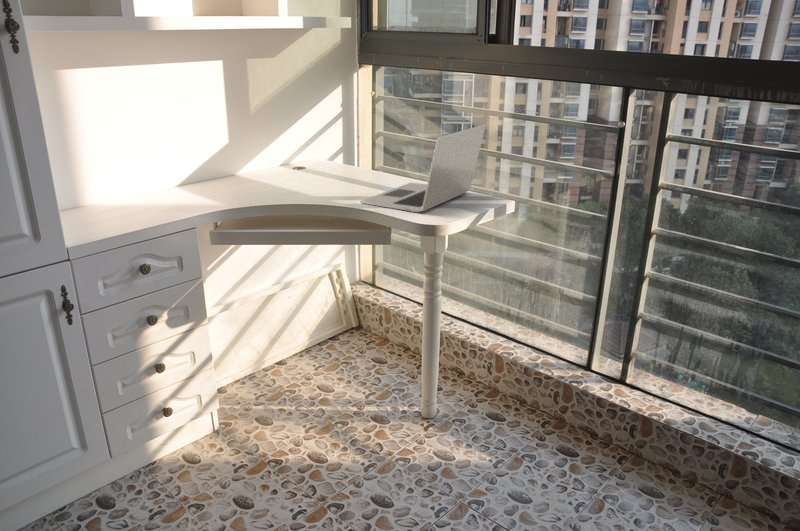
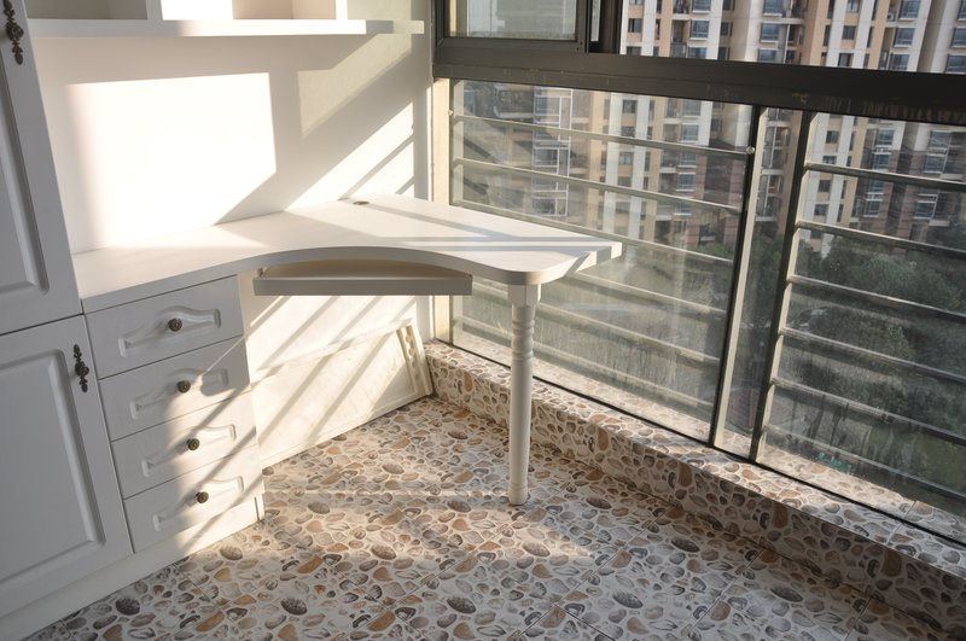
- laptop [359,124,487,213]
